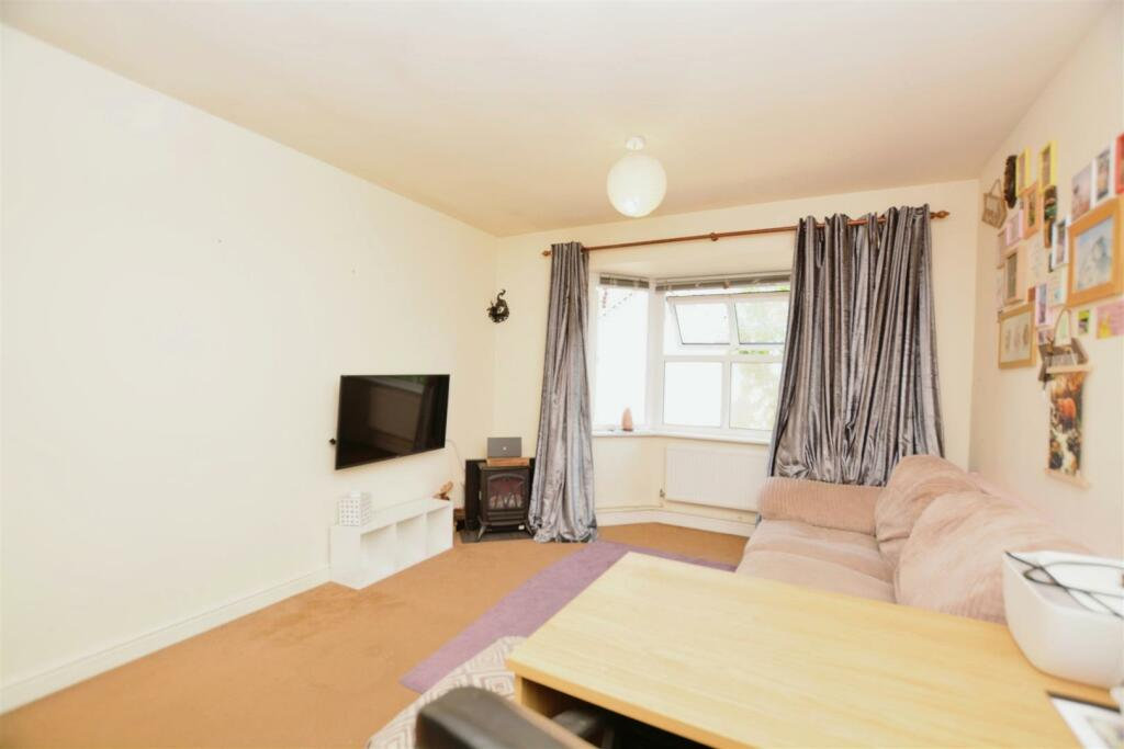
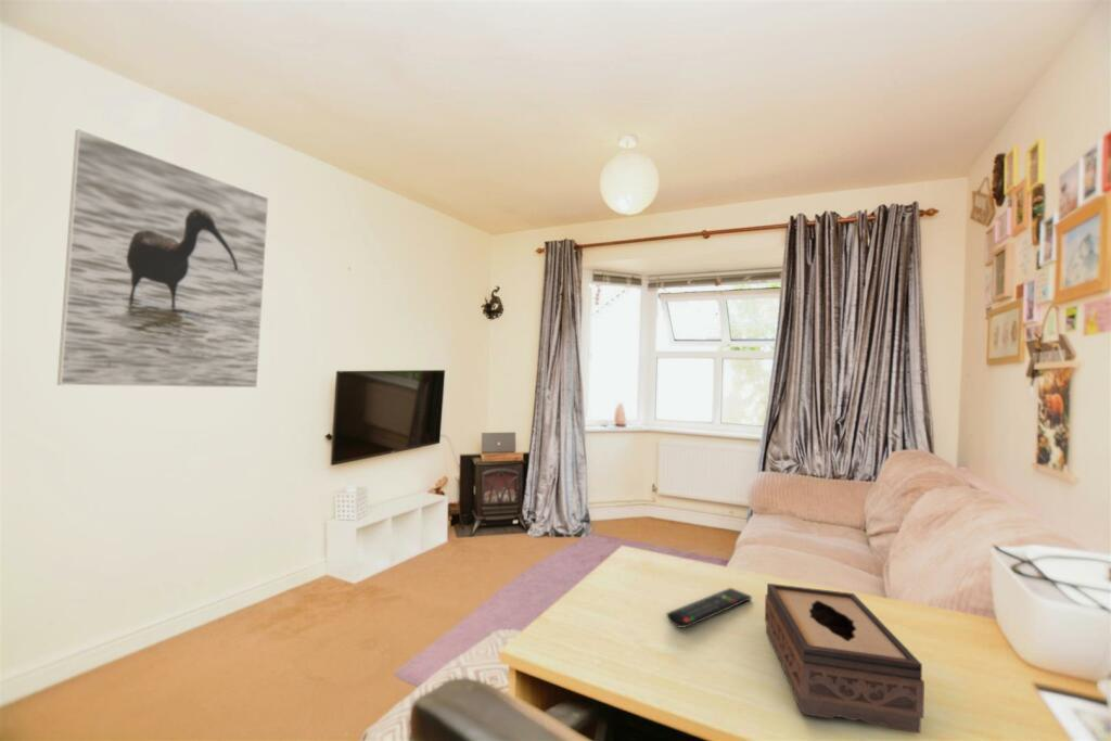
+ remote control [665,587,753,629]
+ tissue box [764,583,925,734]
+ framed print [56,128,269,388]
